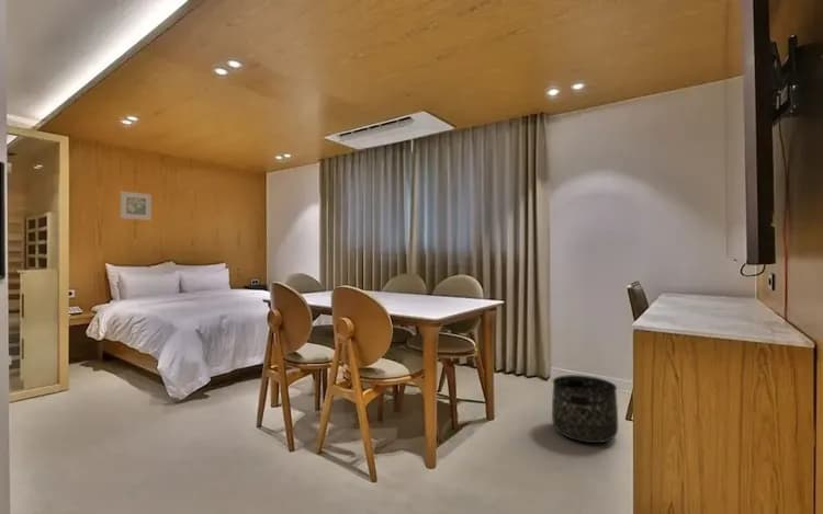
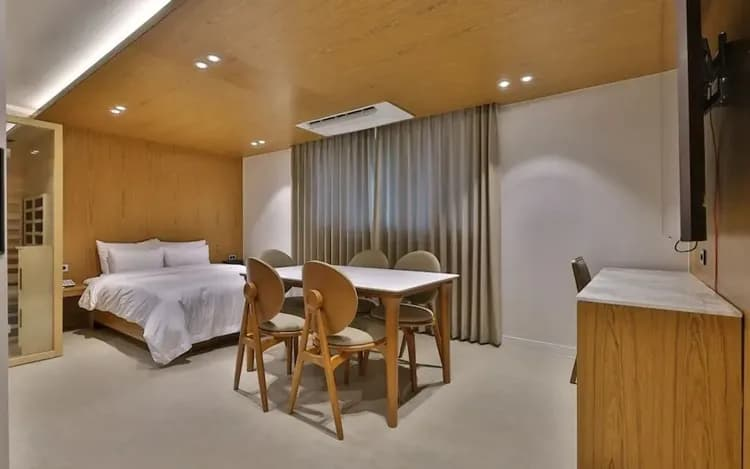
- basket [551,374,619,444]
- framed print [120,190,153,221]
